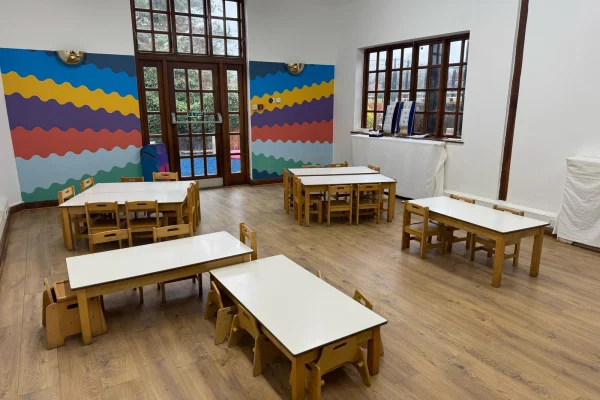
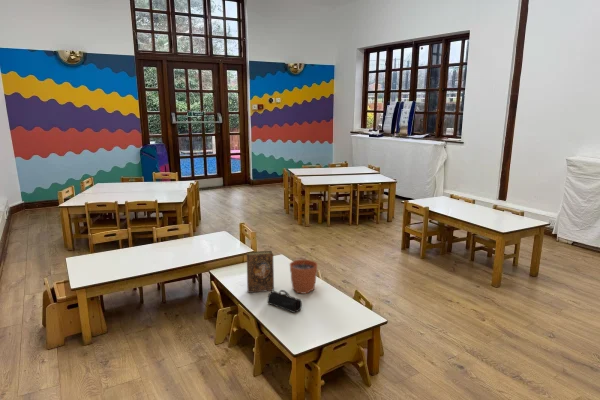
+ plant pot [288,252,319,295]
+ book [246,250,275,294]
+ pencil case [266,289,303,314]
